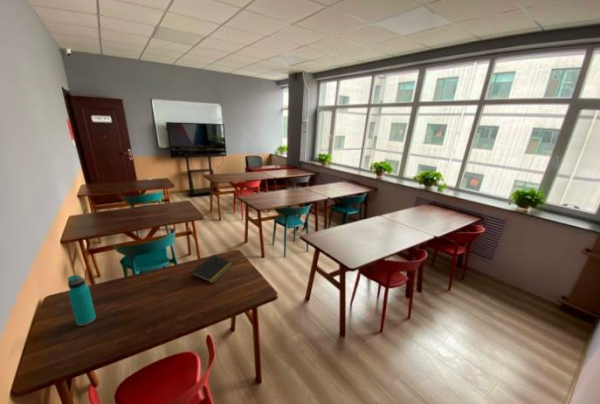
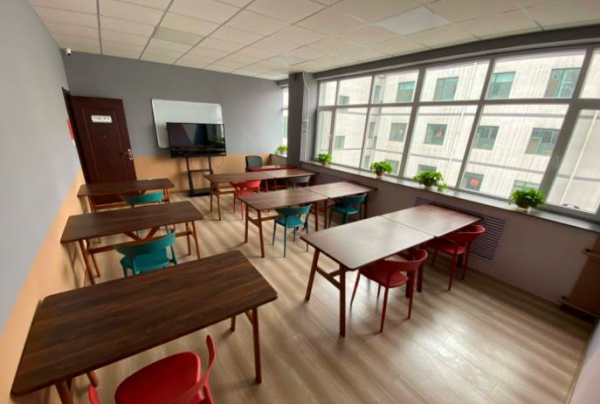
- notepad [190,254,234,284]
- water bottle [67,274,97,327]
